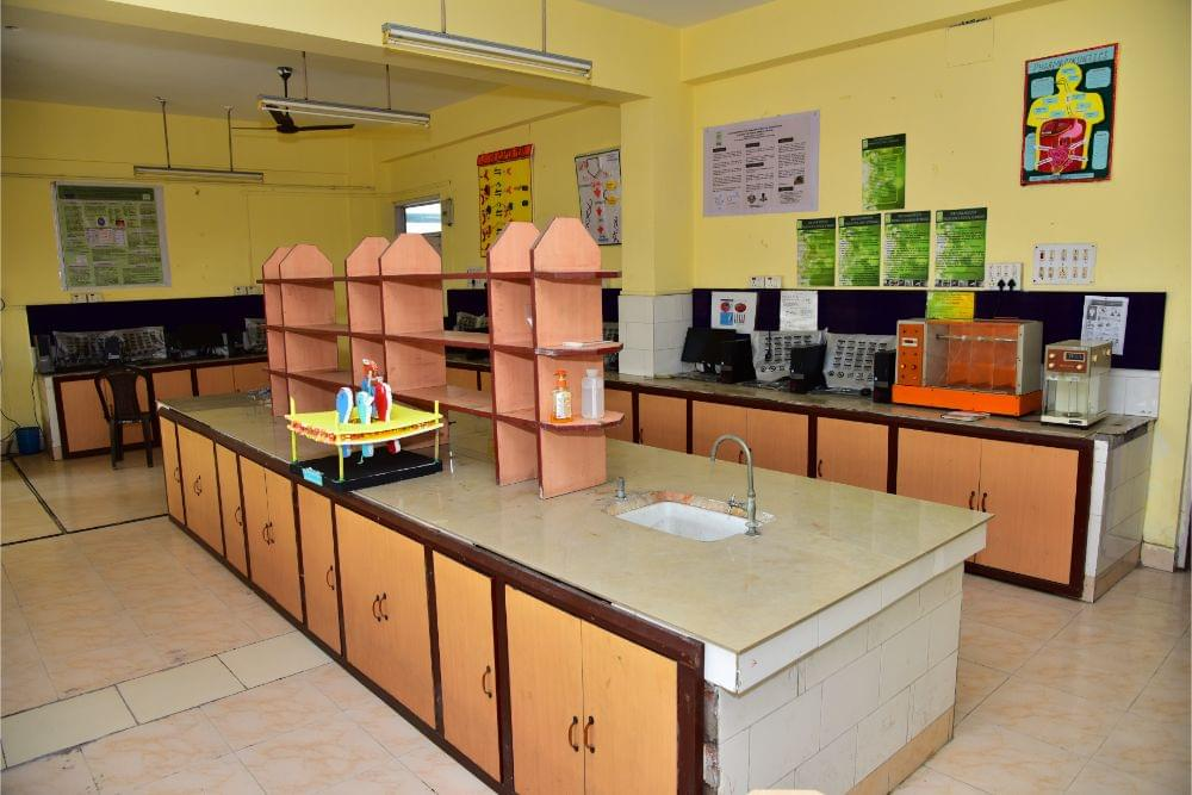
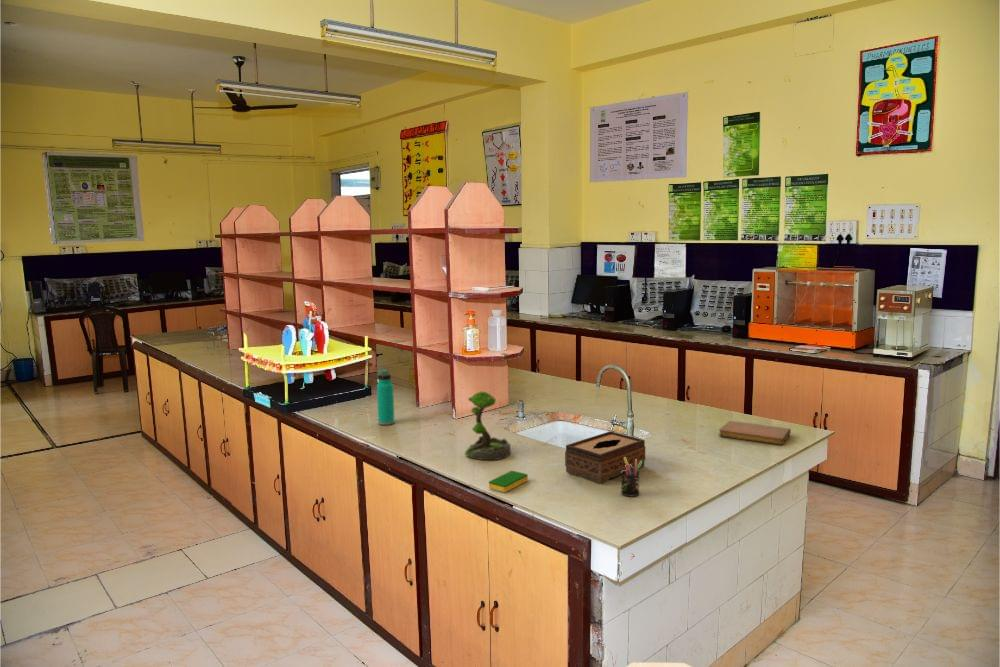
+ notebook [718,420,792,446]
+ water bottle [376,368,396,426]
+ dish sponge [488,470,529,493]
+ pen holder [620,457,642,498]
+ plant [464,391,512,461]
+ tissue box [564,430,646,485]
